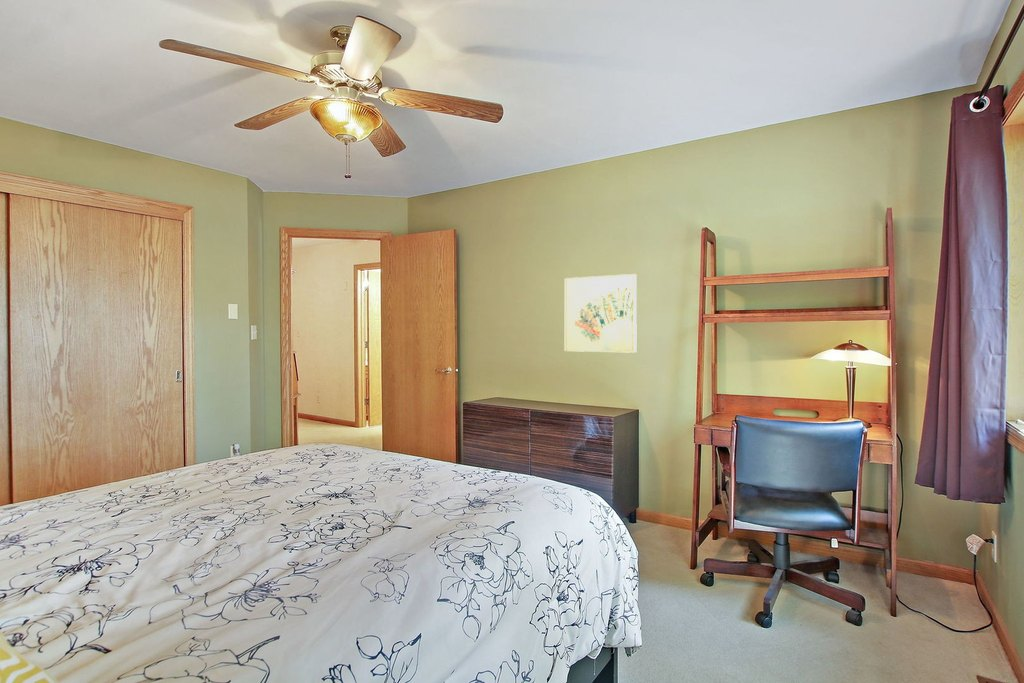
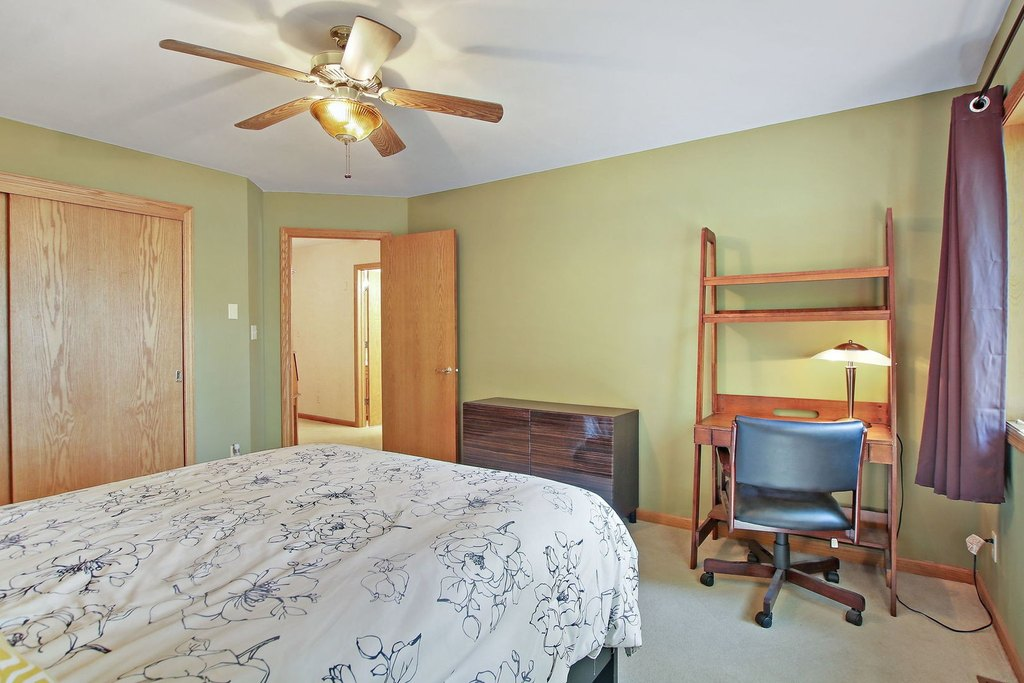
- wall art [564,273,638,354]
